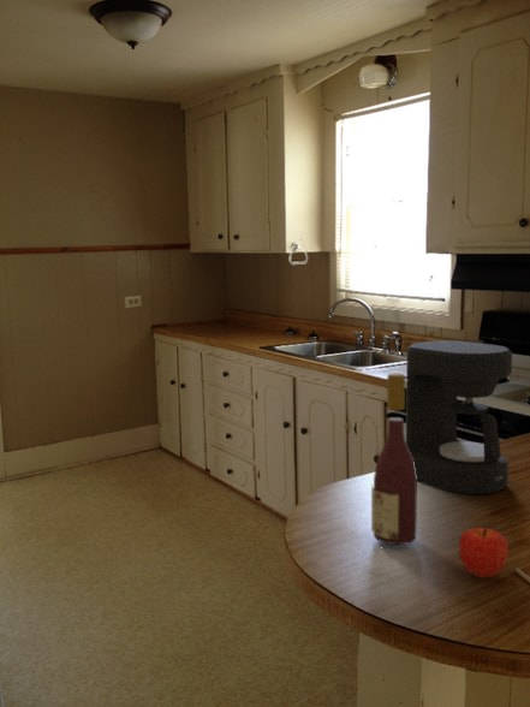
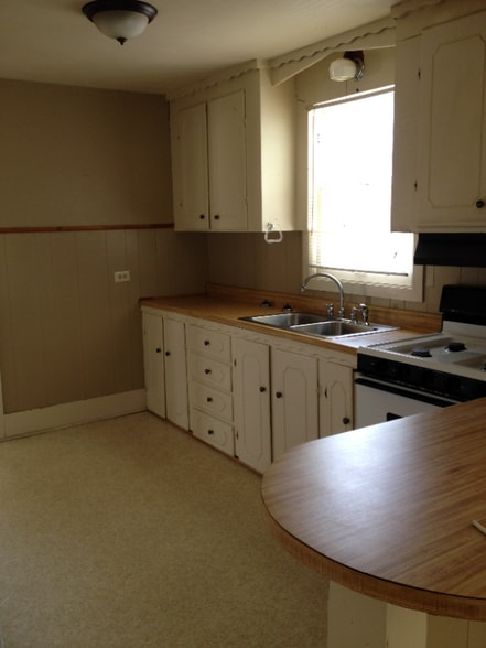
- wine bottle [370,373,418,546]
- fruit [458,527,510,578]
- coffee maker [405,339,513,495]
